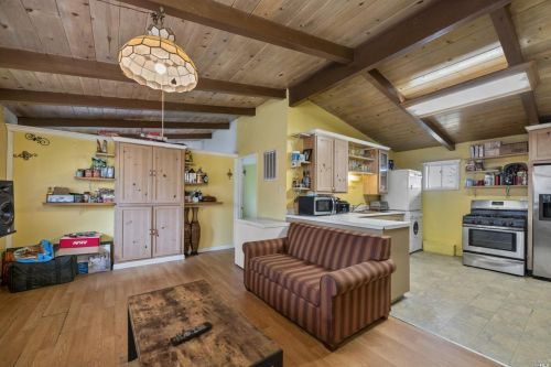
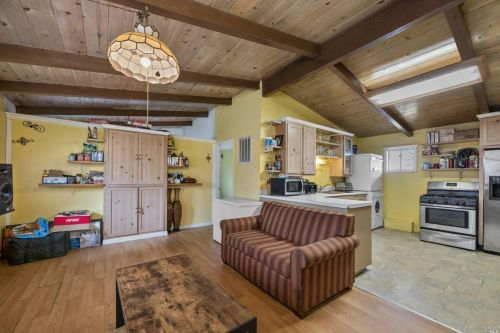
- remote control [169,321,214,347]
